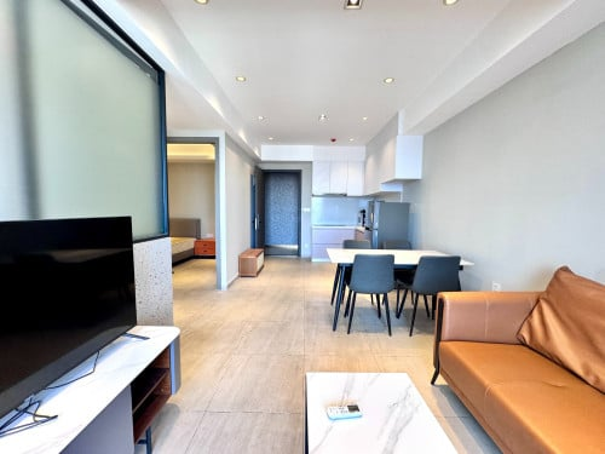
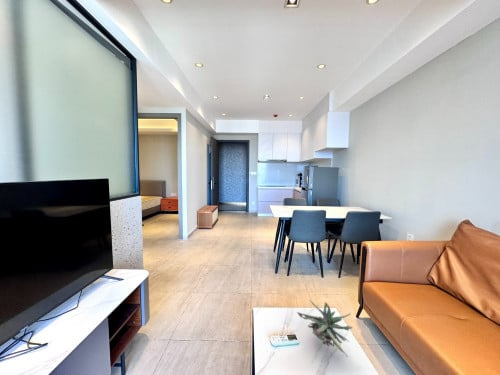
+ plant [296,299,353,358]
